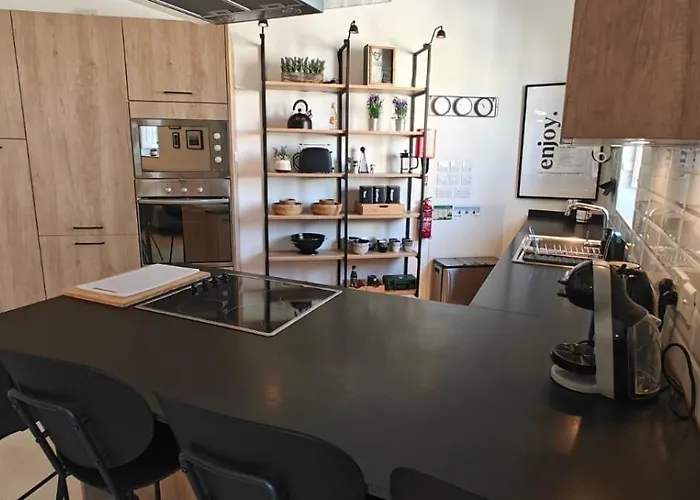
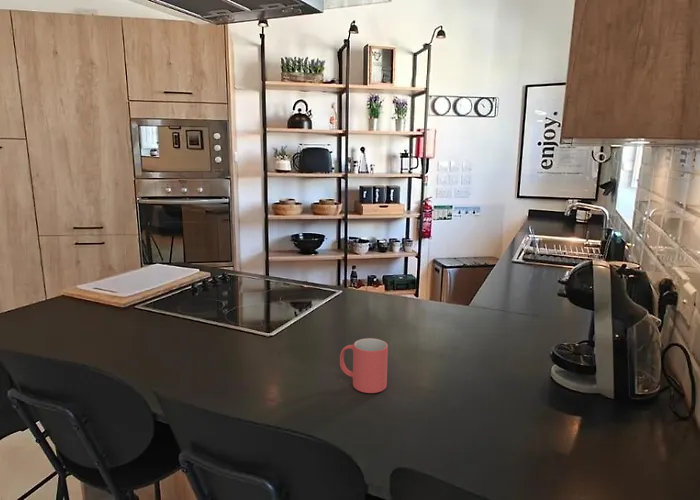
+ mug [339,337,389,394]
